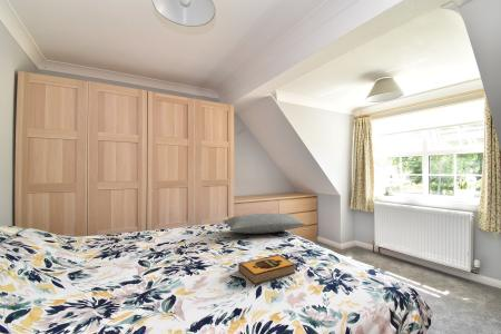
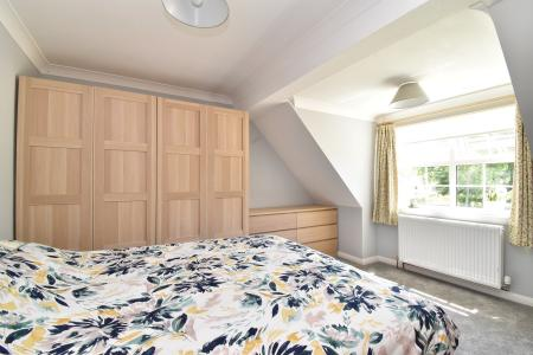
- pillow [223,213,307,235]
- hardback book [237,254,297,285]
